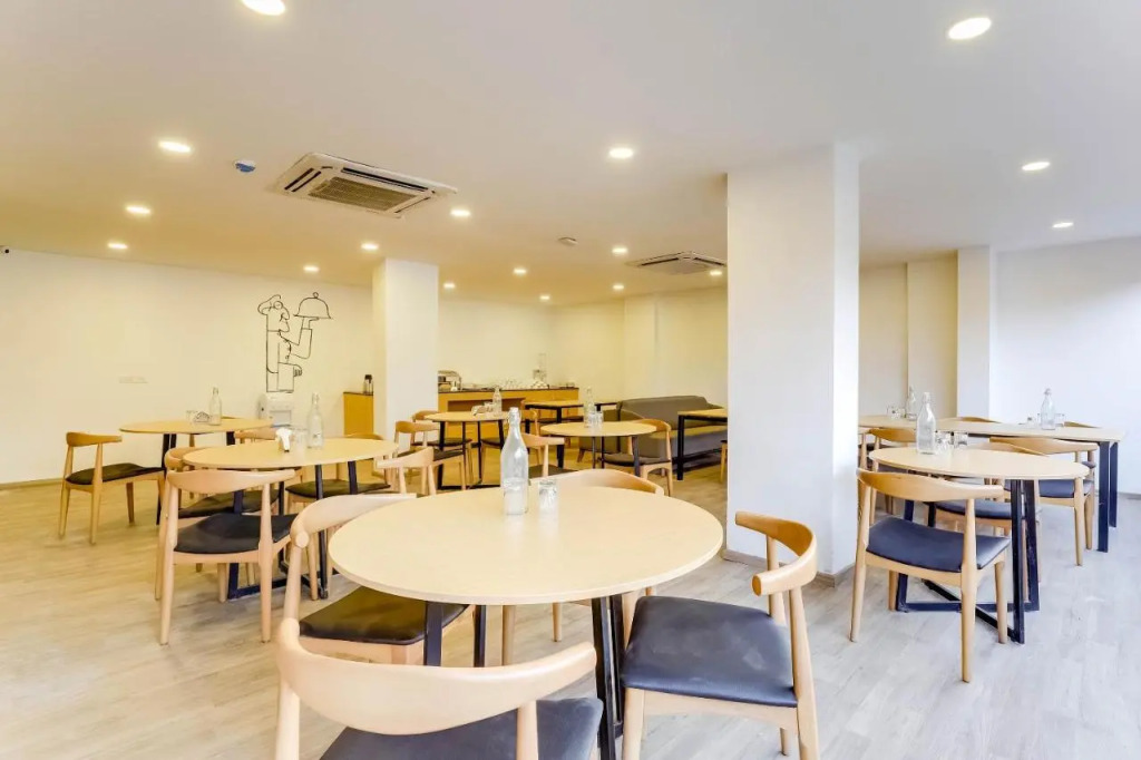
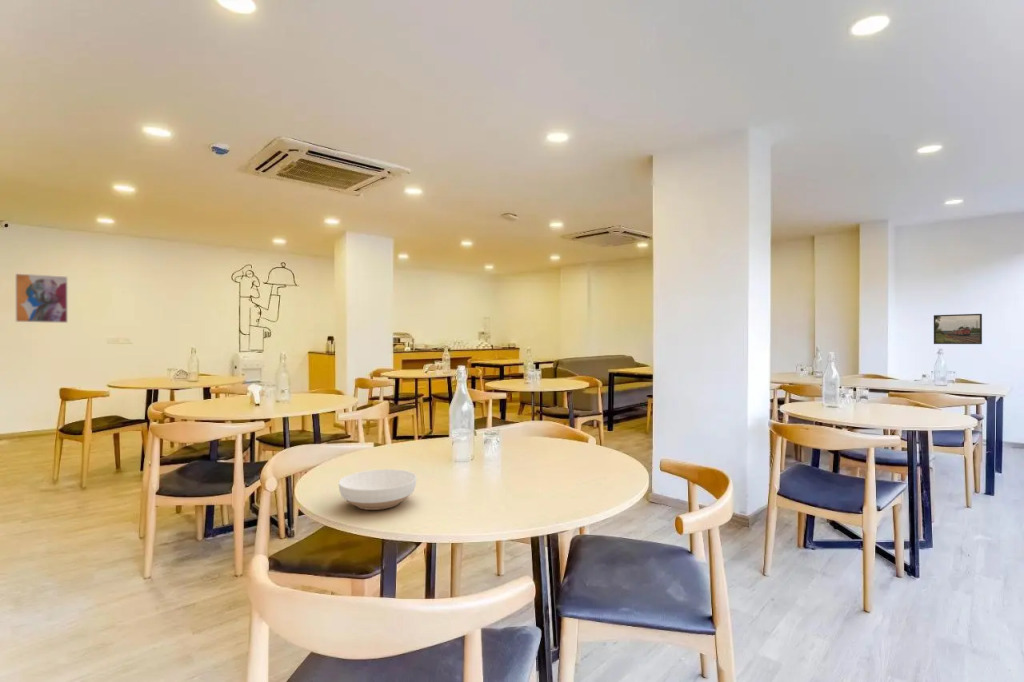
+ bowl [337,468,418,511]
+ wall art [14,272,69,324]
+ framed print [933,313,983,345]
